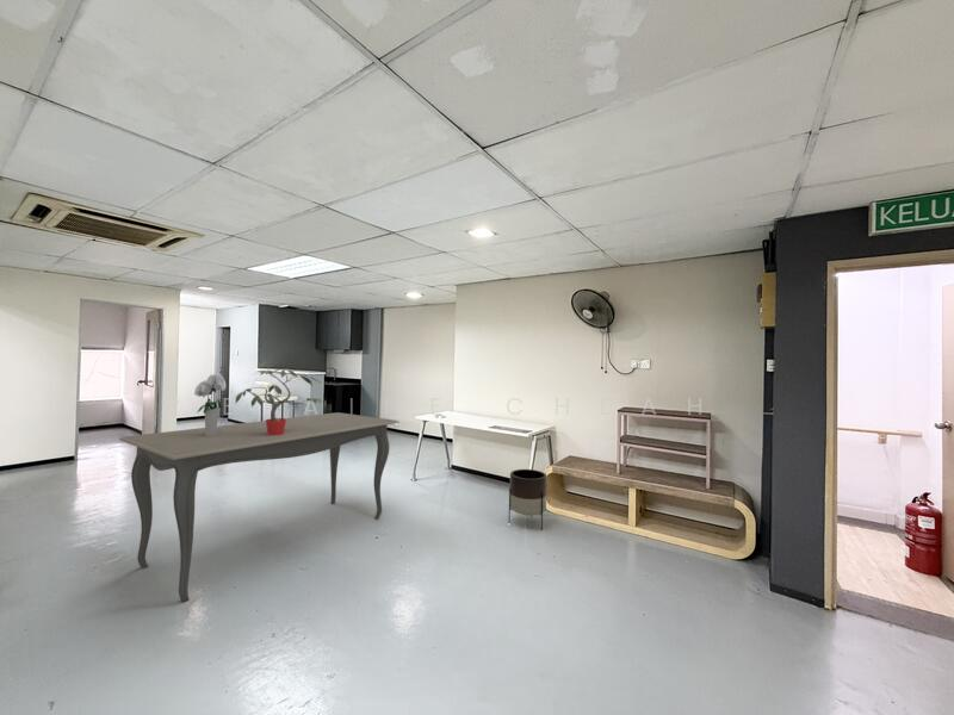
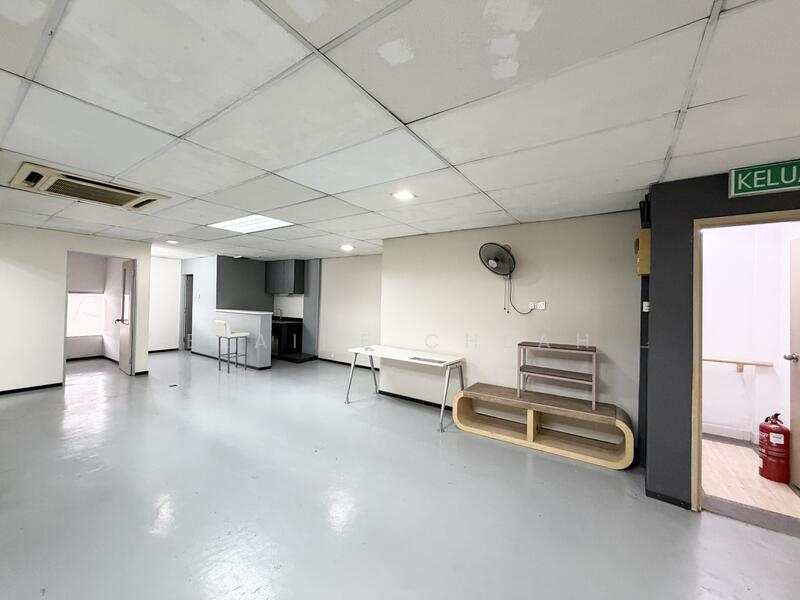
- bouquet [193,372,227,436]
- dining table [118,411,401,603]
- potted plant [233,368,323,436]
- planter [508,468,547,531]
